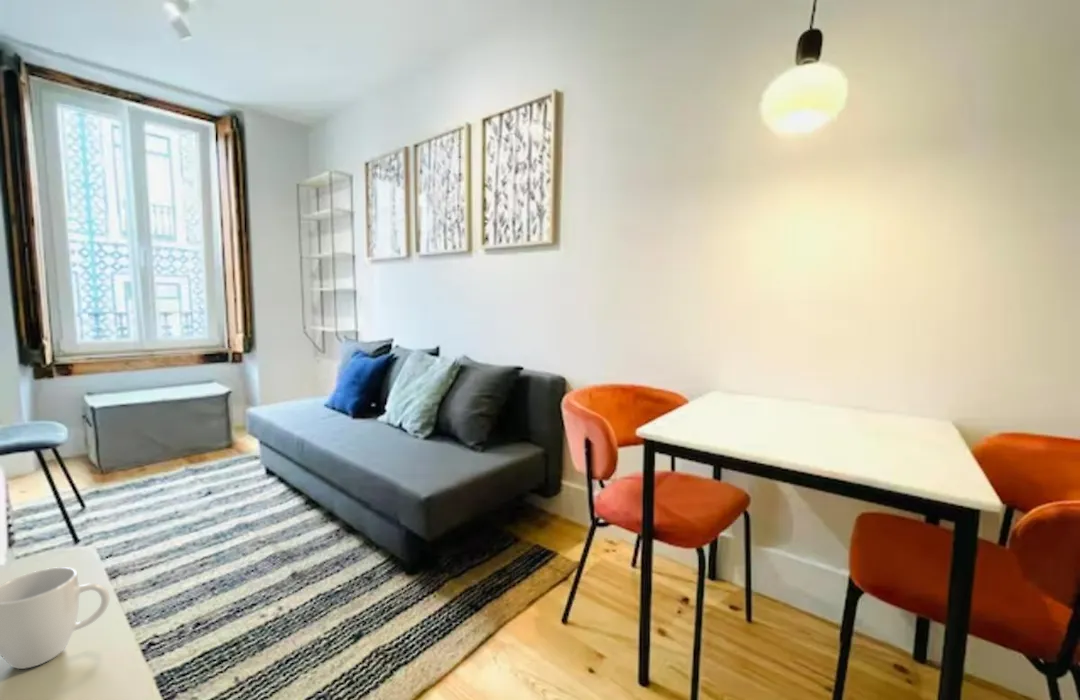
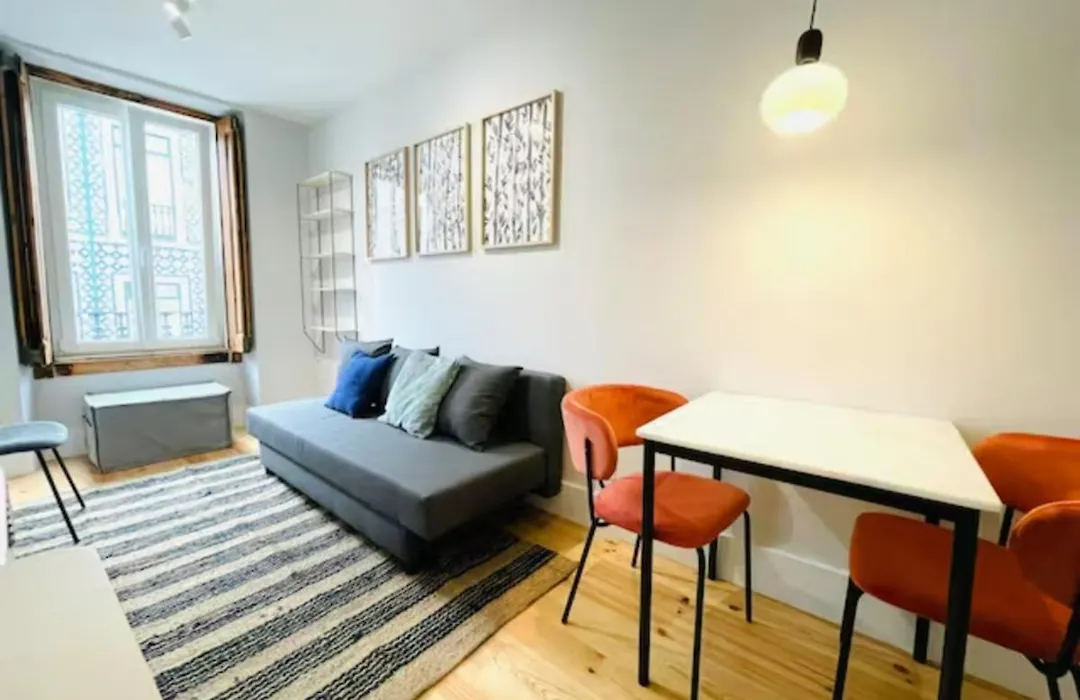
- mug [0,566,110,670]
